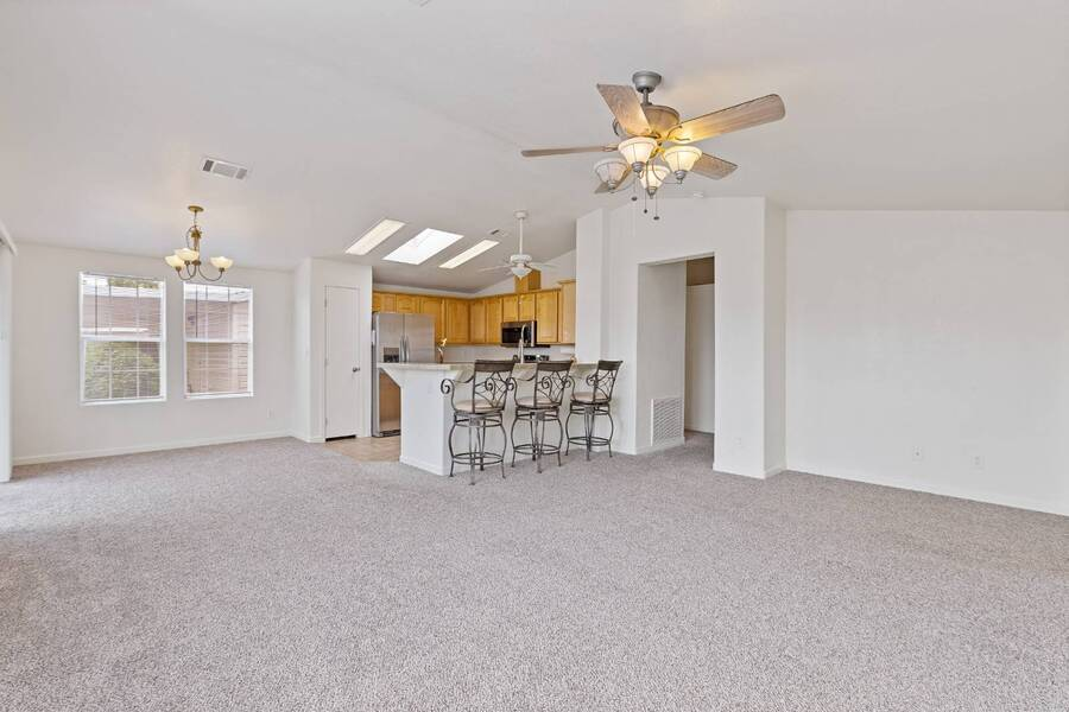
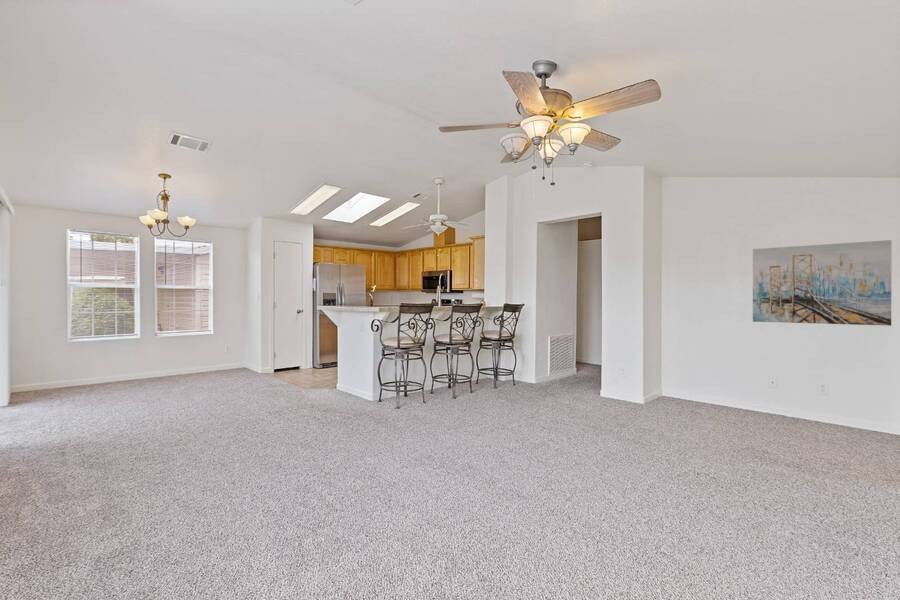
+ wall art [752,239,893,327]
